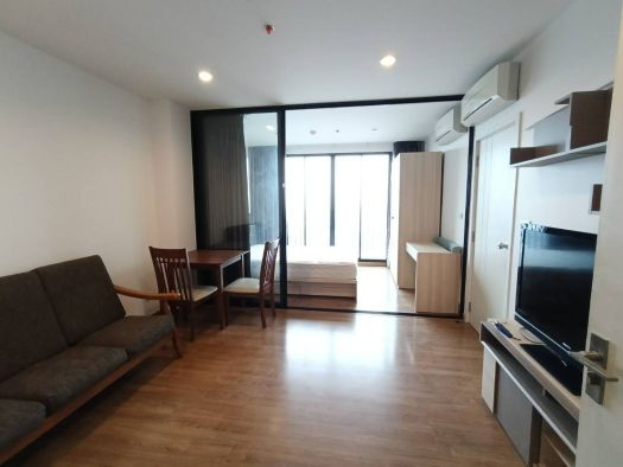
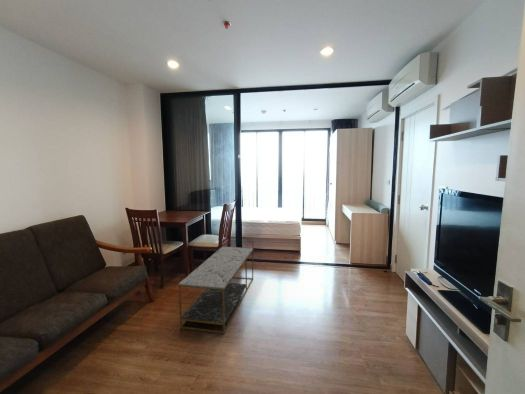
+ coffee table [178,246,254,335]
